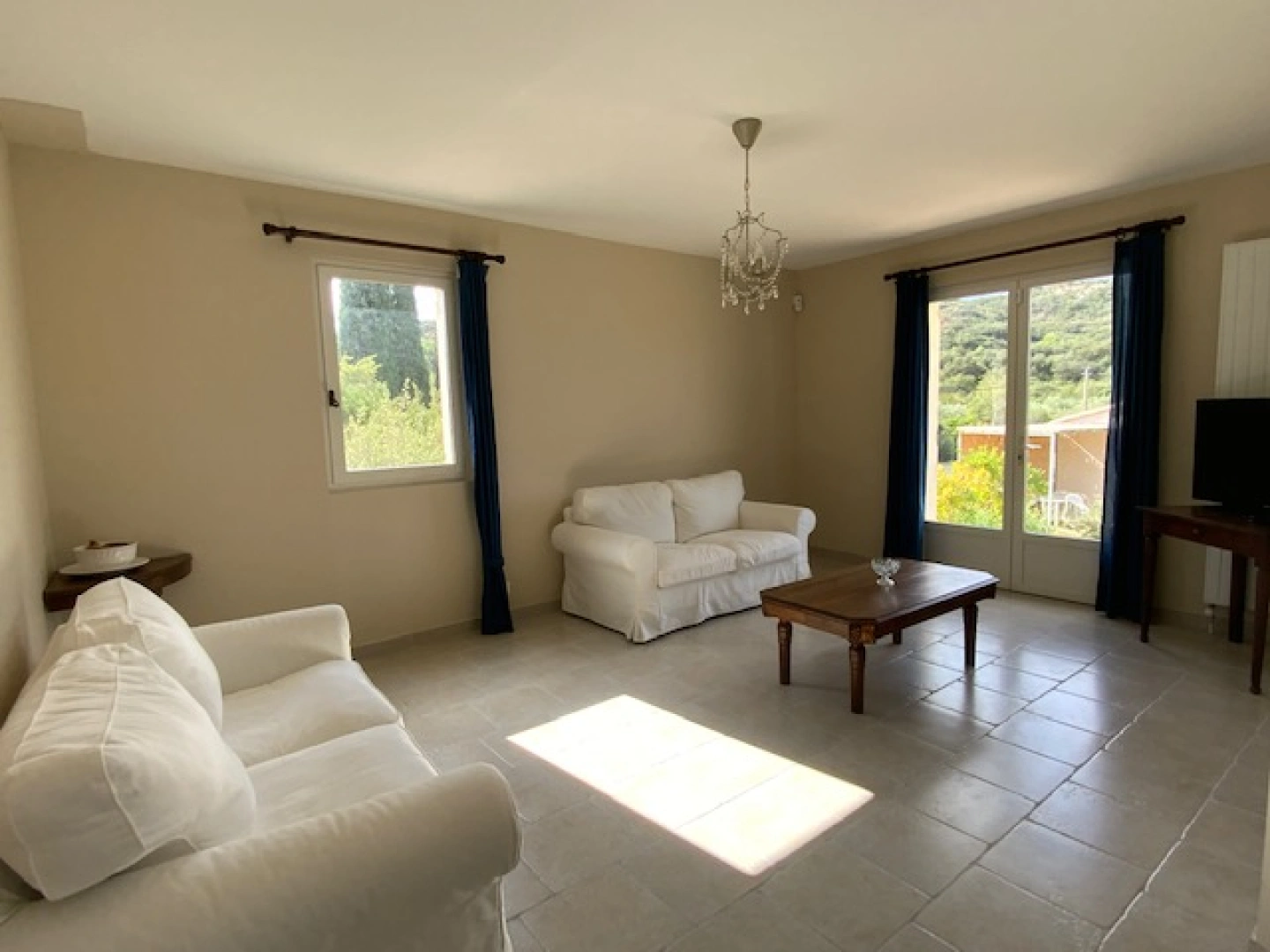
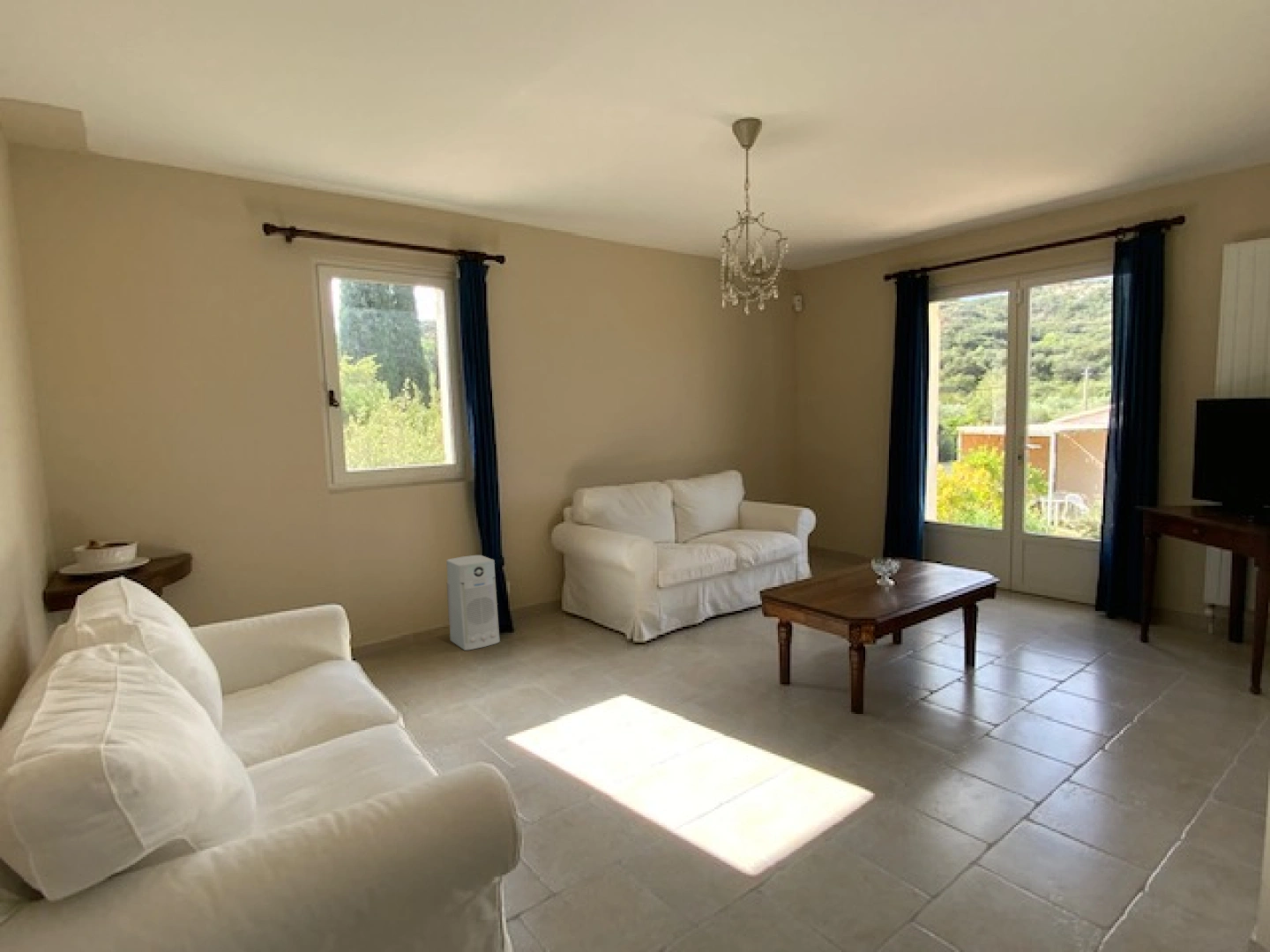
+ air purifier [445,554,501,651]
